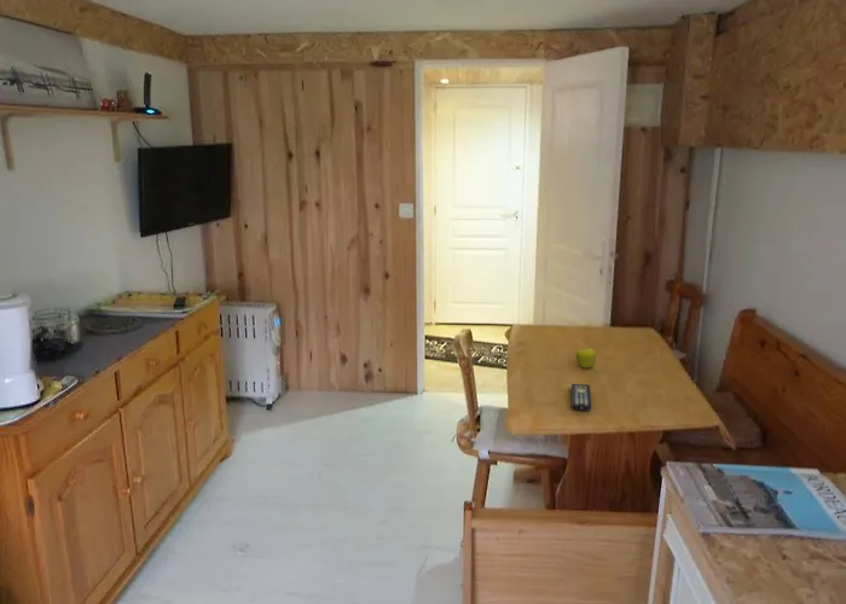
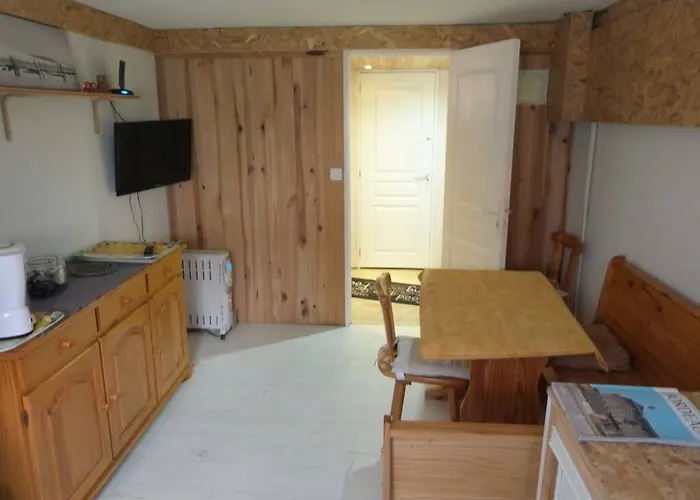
- remote control [570,383,592,412]
- fruit [575,347,597,370]
